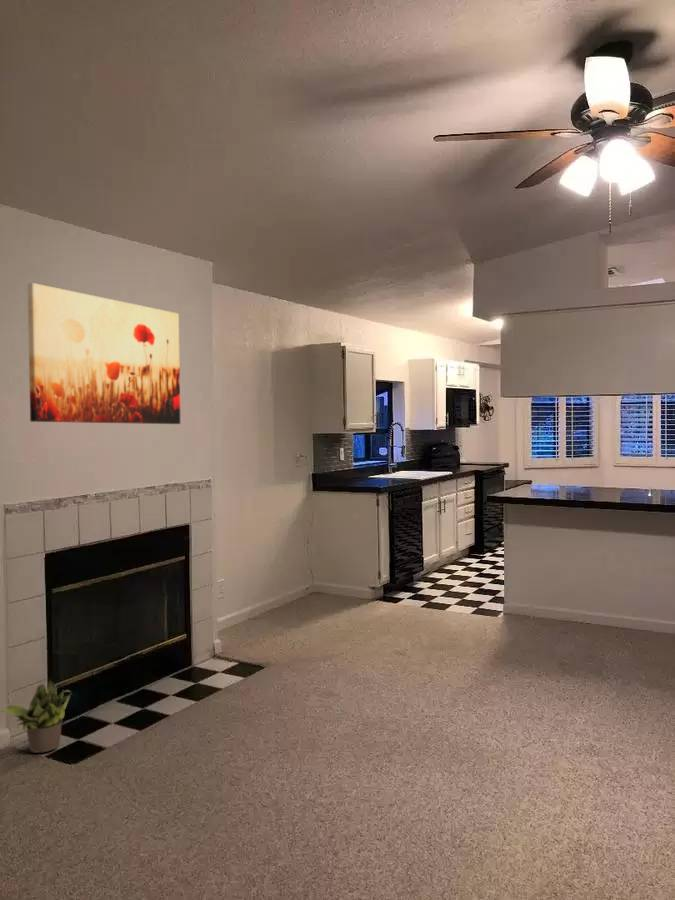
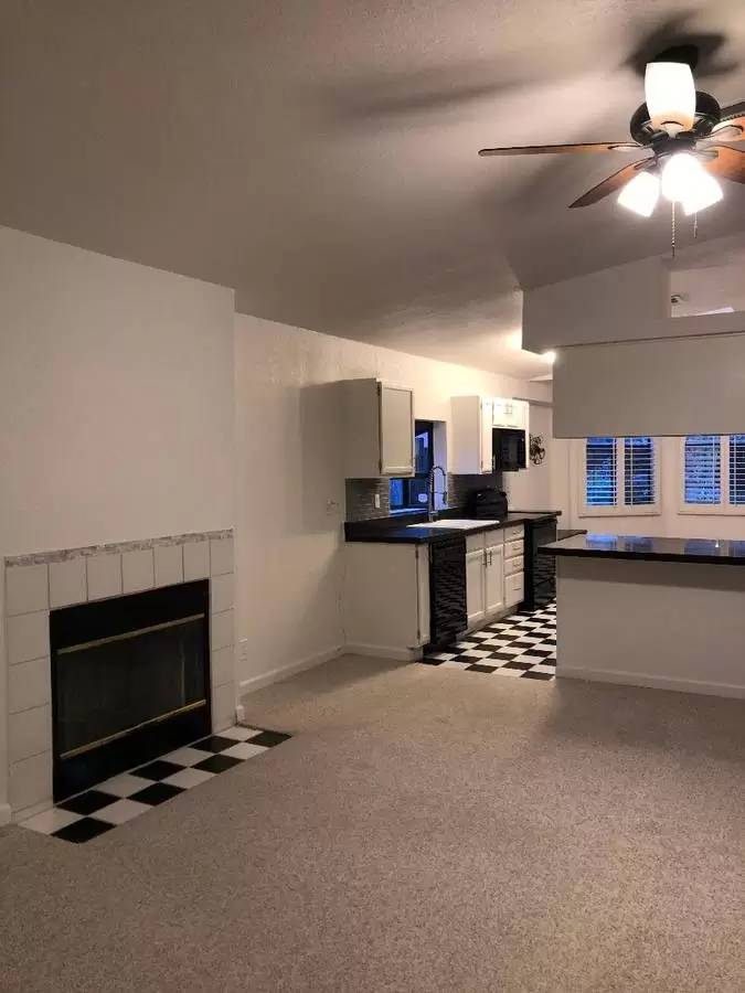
- wall art [27,282,181,425]
- potted plant [0,679,73,754]
